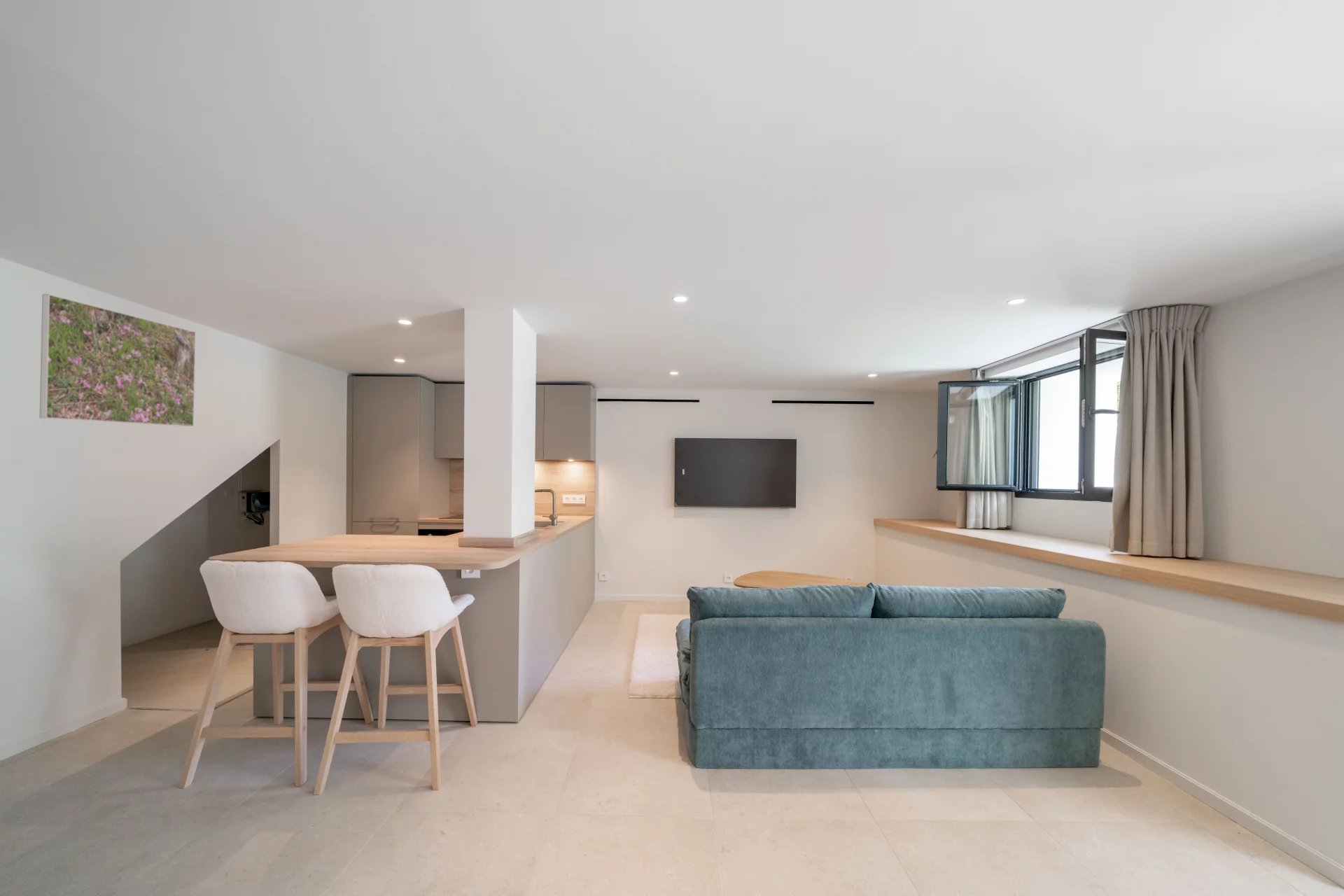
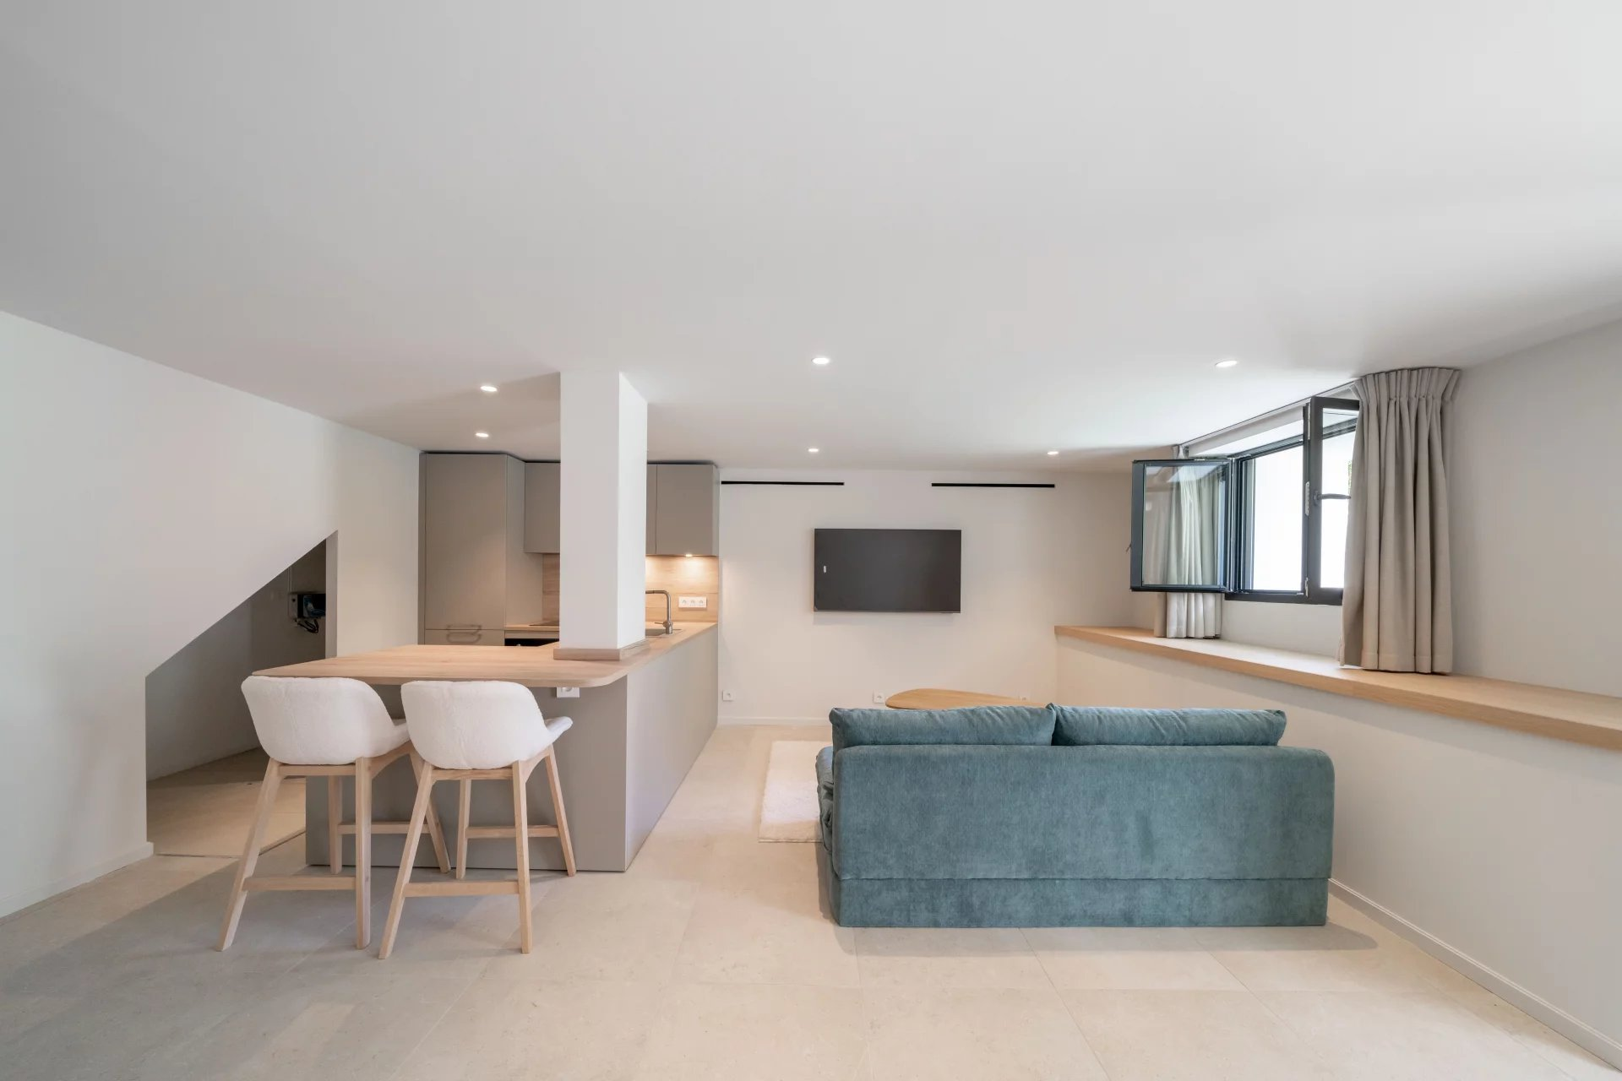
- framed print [39,293,196,427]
